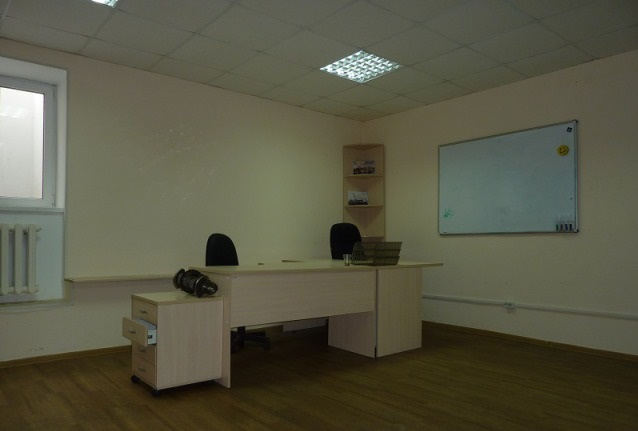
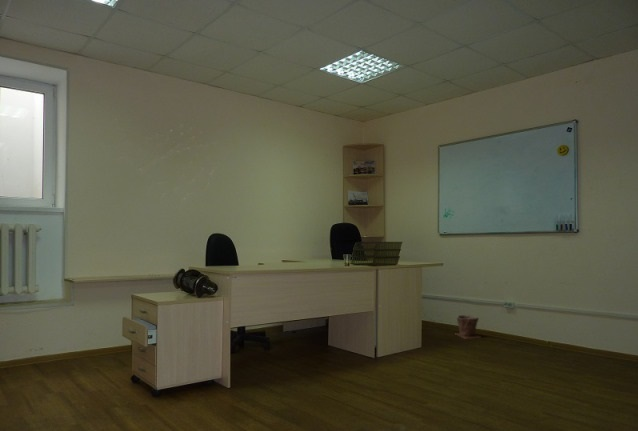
+ plant pot [455,314,482,340]
